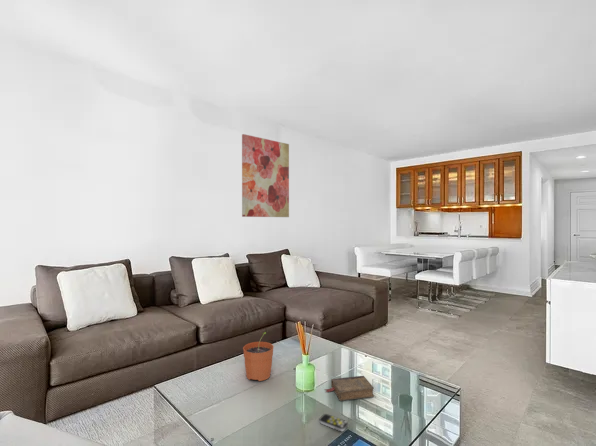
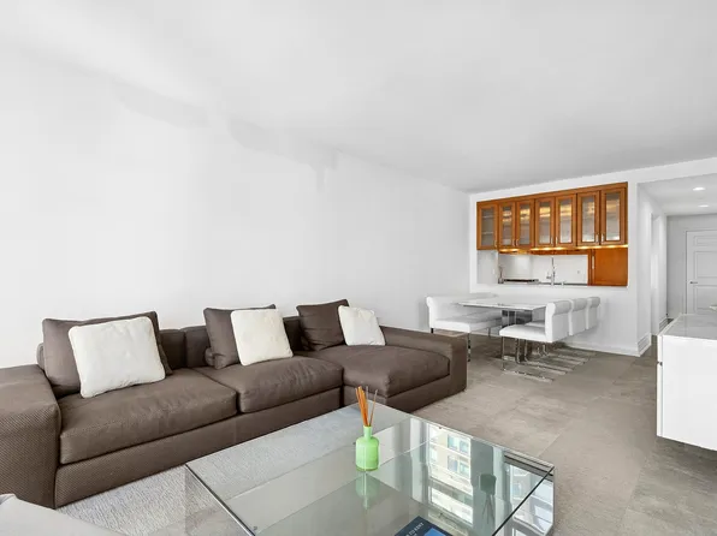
- book [324,375,375,402]
- remote control [318,413,349,432]
- wall art [241,133,290,218]
- plant pot [242,331,275,382]
